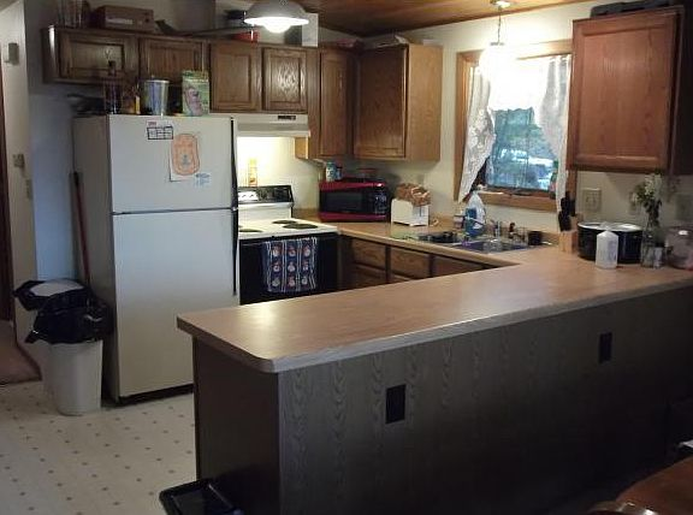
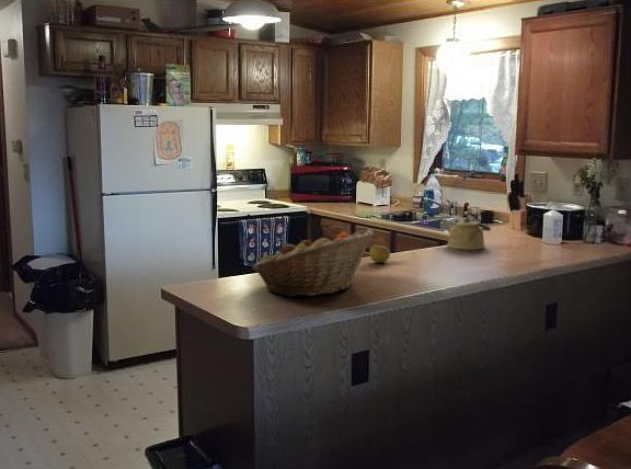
+ fruit basket [251,228,375,298]
+ kettle [443,217,492,251]
+ fruit [368,244,391,264]
